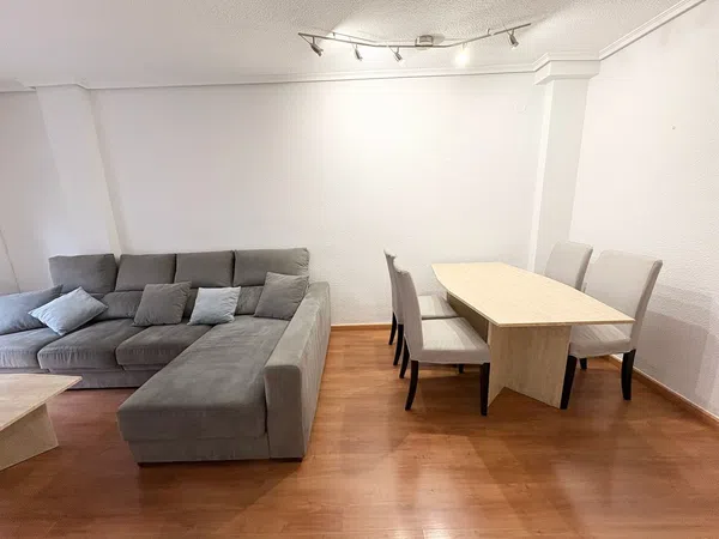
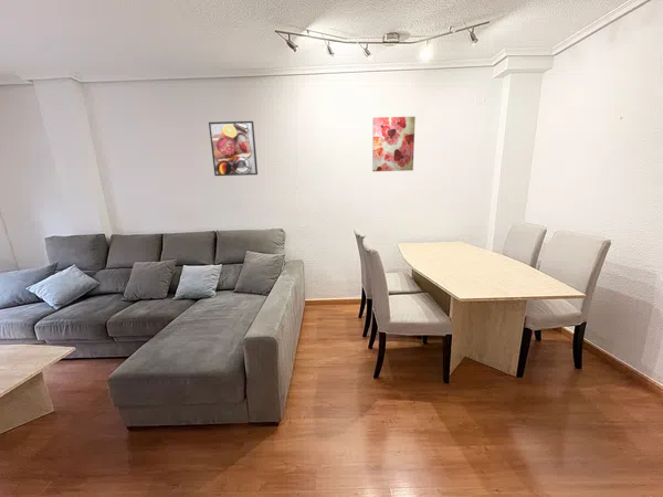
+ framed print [208,120,259,177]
+ wall art [371,116,417,172]
